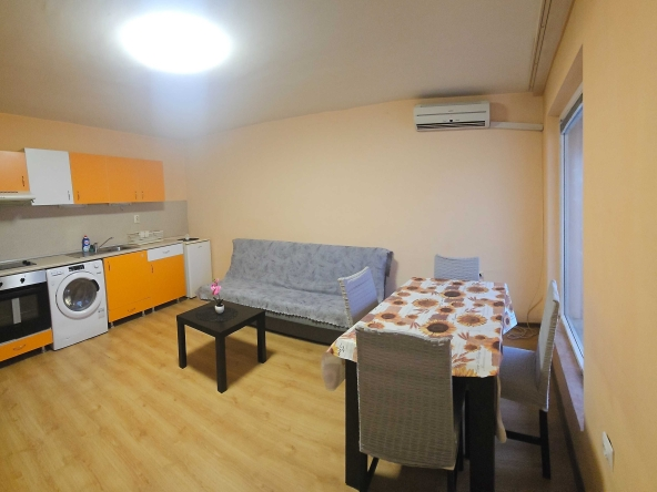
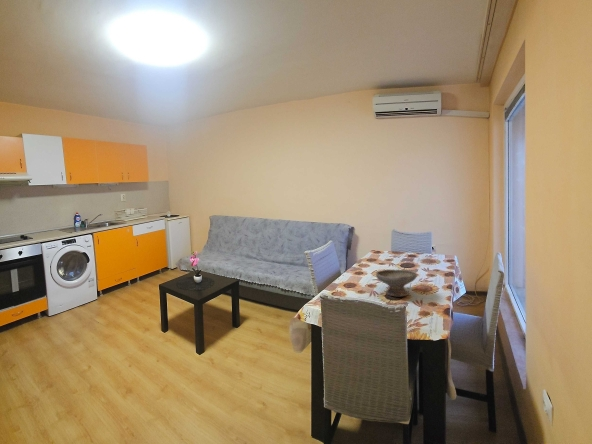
+ bowl [375,269,418,297]
